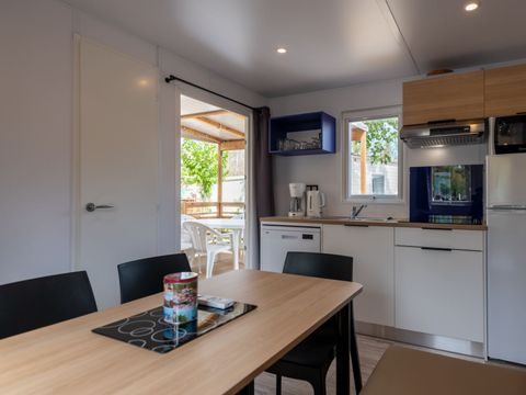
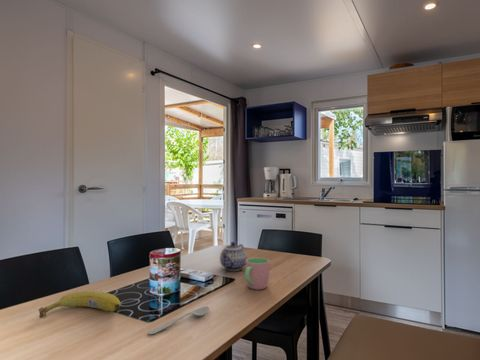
+ spoon [147,305,210,336]
+ cup [244,257,271,291]
+ fruit [38,290,121,319]
+ teapot [219,241,248,272]
